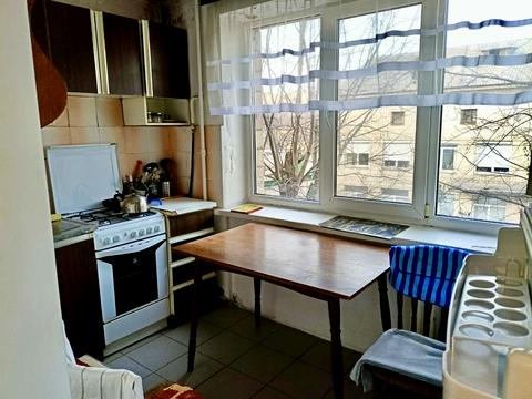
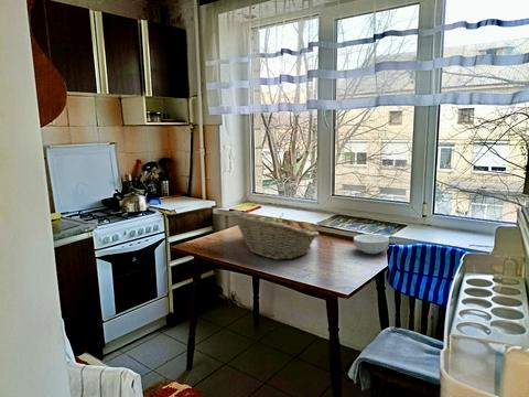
+ fruit basket [229,210,320,260]
+ cereal bowl [353,233,390,255]
